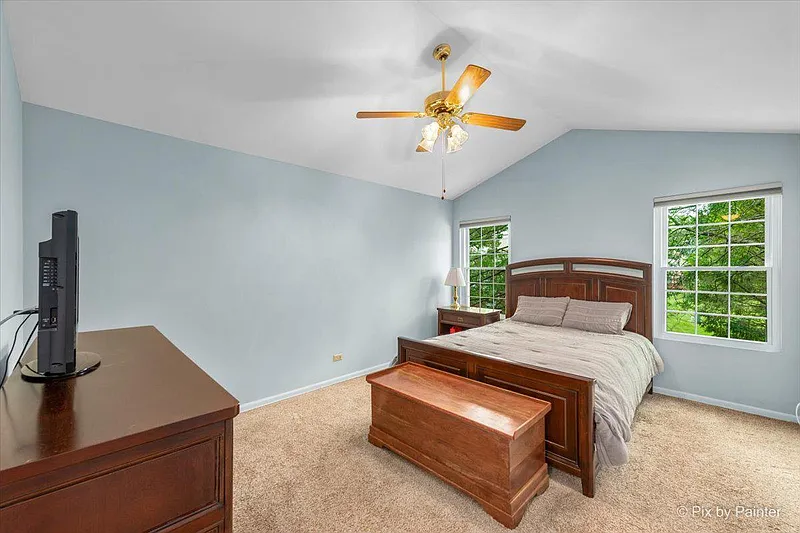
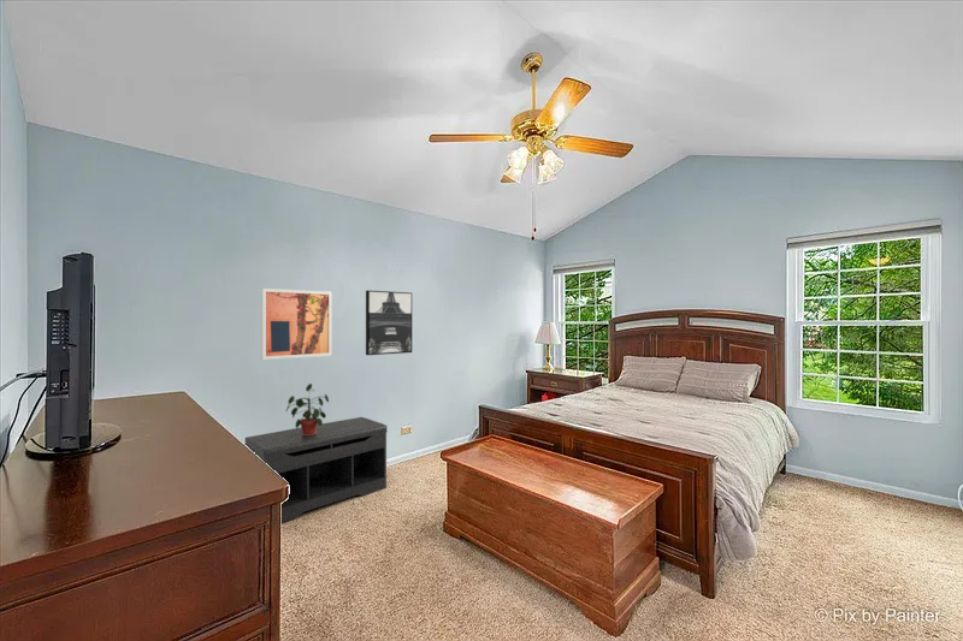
+ potted plant [284,382,330,435]
+ wall art [365,289,413,356]
+ bench [243,416,389,523]
+ wall art [260,287,333,361]
